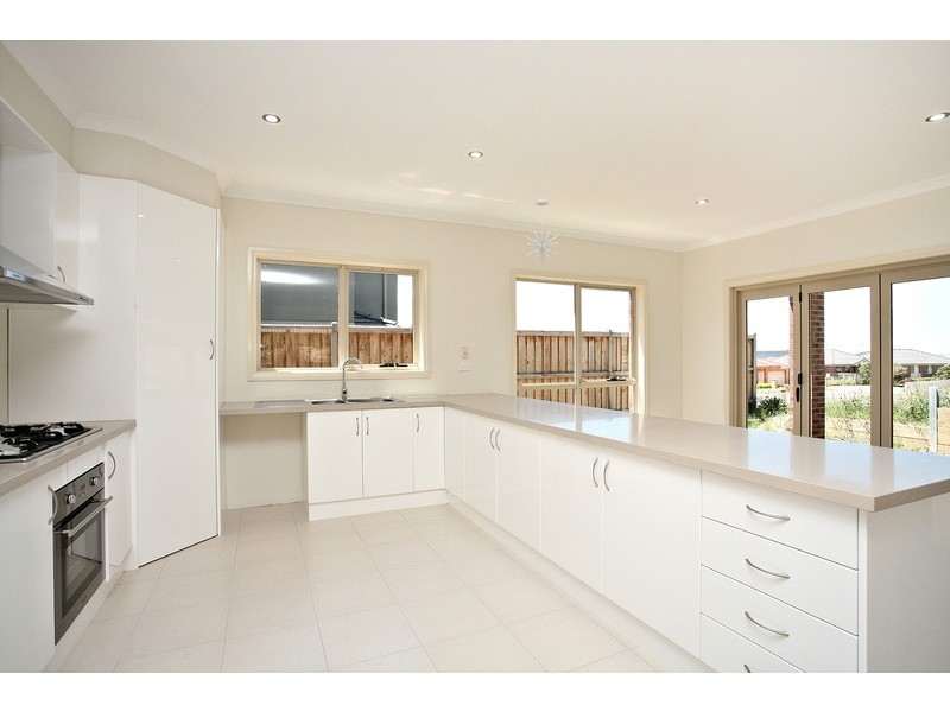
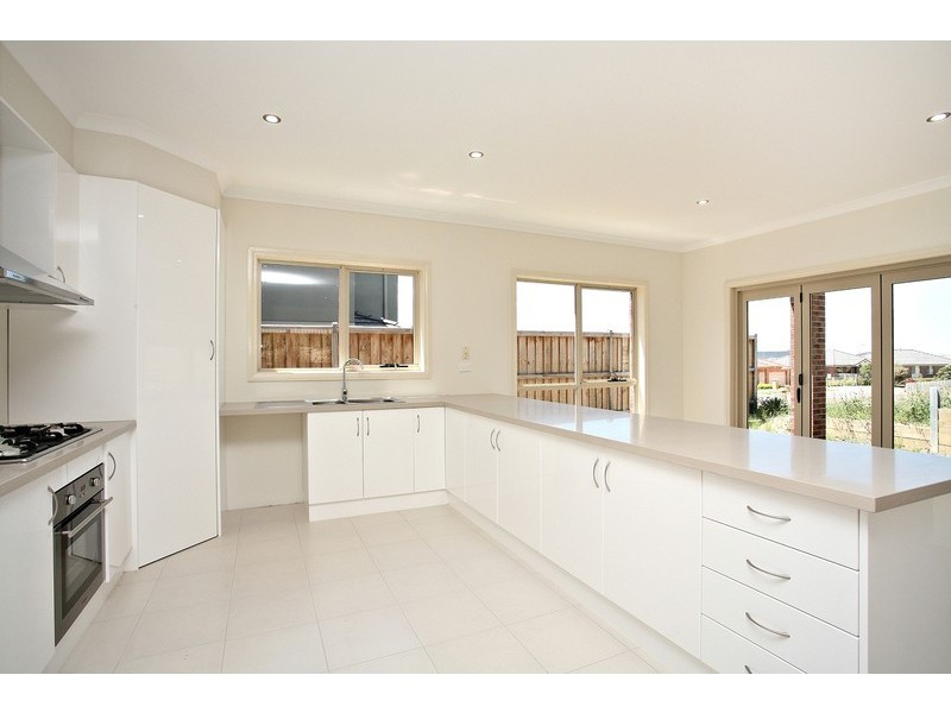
- pendant light [525,198,560,265]
